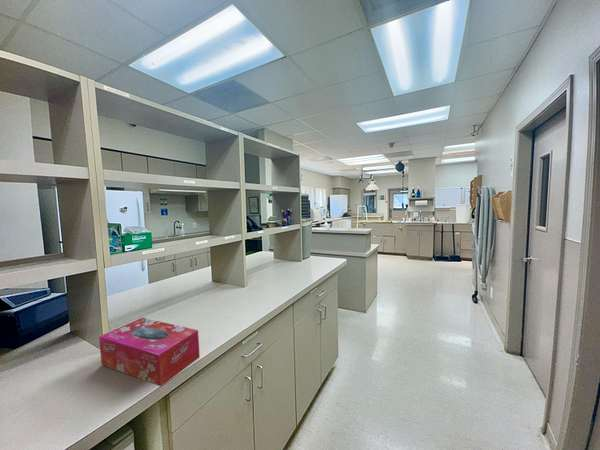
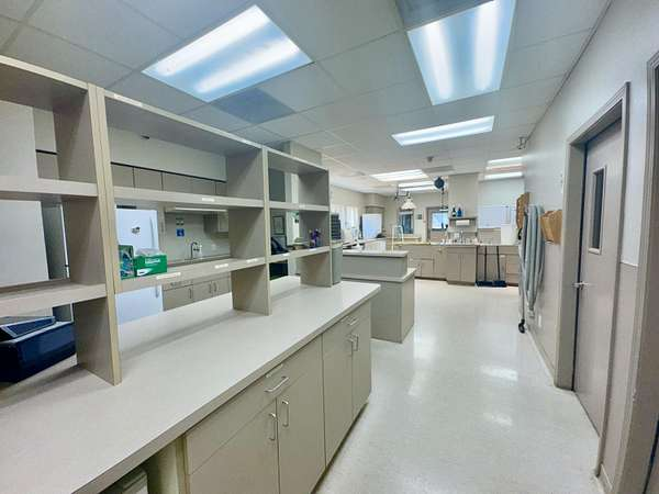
- tissue box [98,317,201,387]
